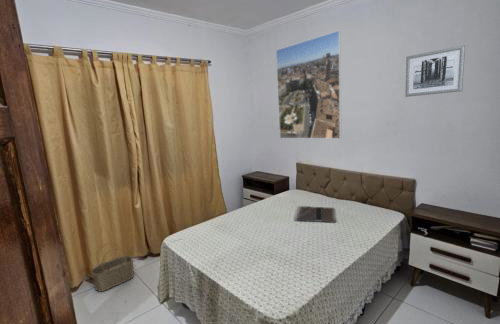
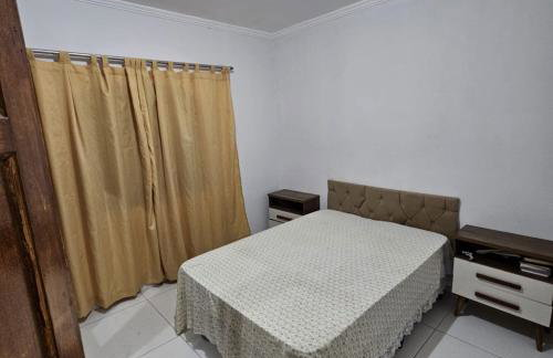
- laptop [294,205,337,224]
- wicker basket [90,242,135,293]
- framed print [275,29,342,140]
- wall art [404,44,466,98]
